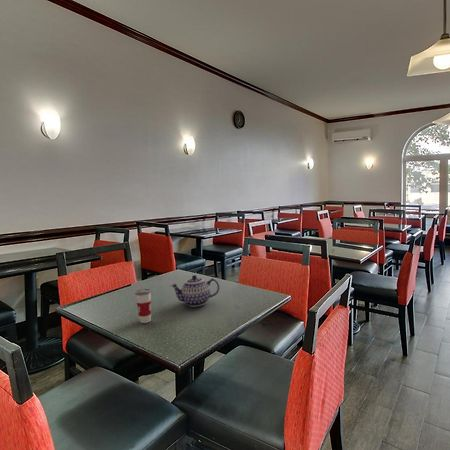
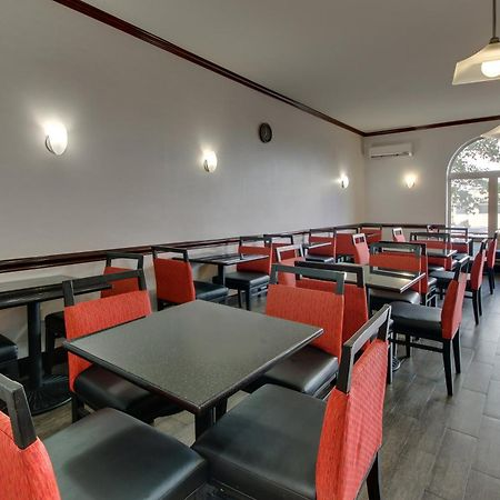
- teapot [170,274,220,308]
- cup [134,280,152,324]
